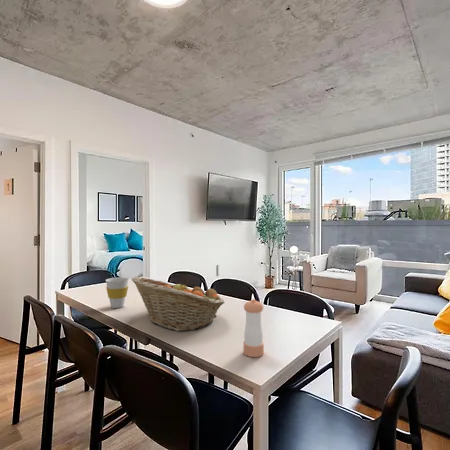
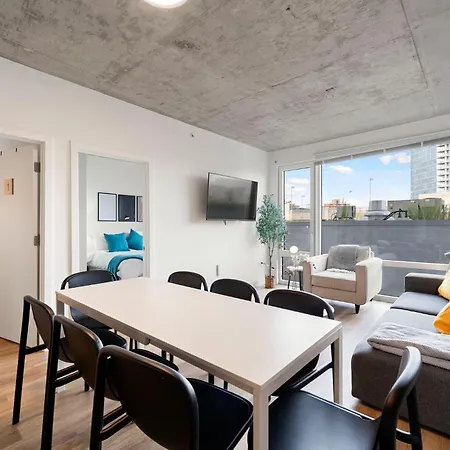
- fruit basket [131,276,225,332]
- cup [105,276,130,309]
- pepper shaker [242,298,265,358]
